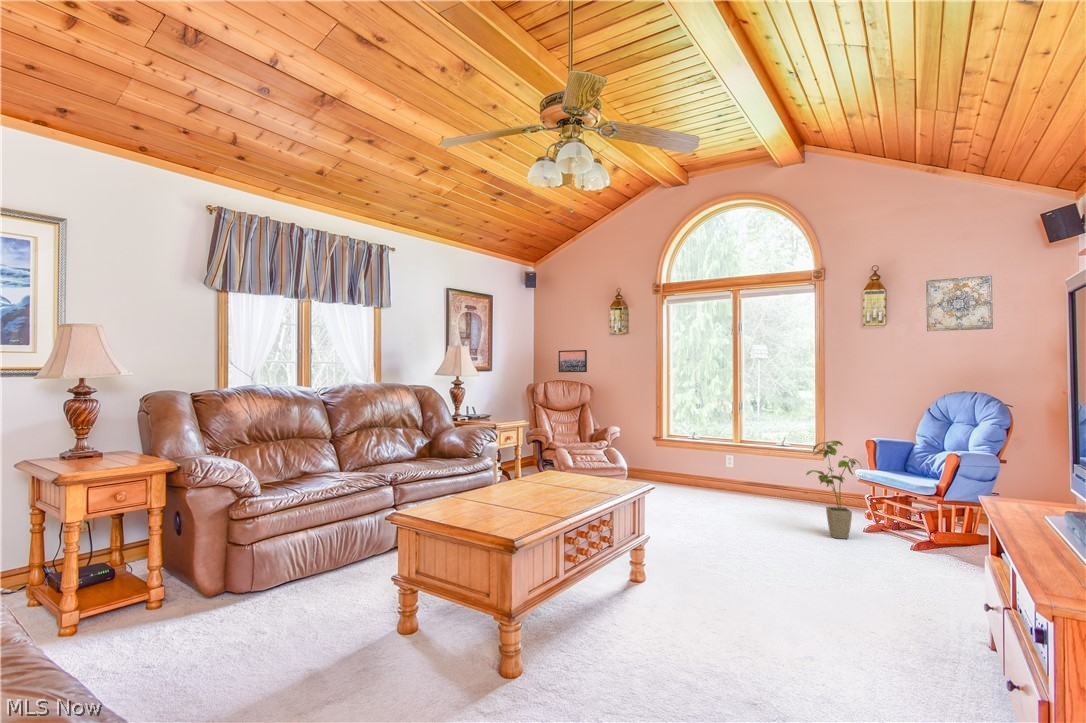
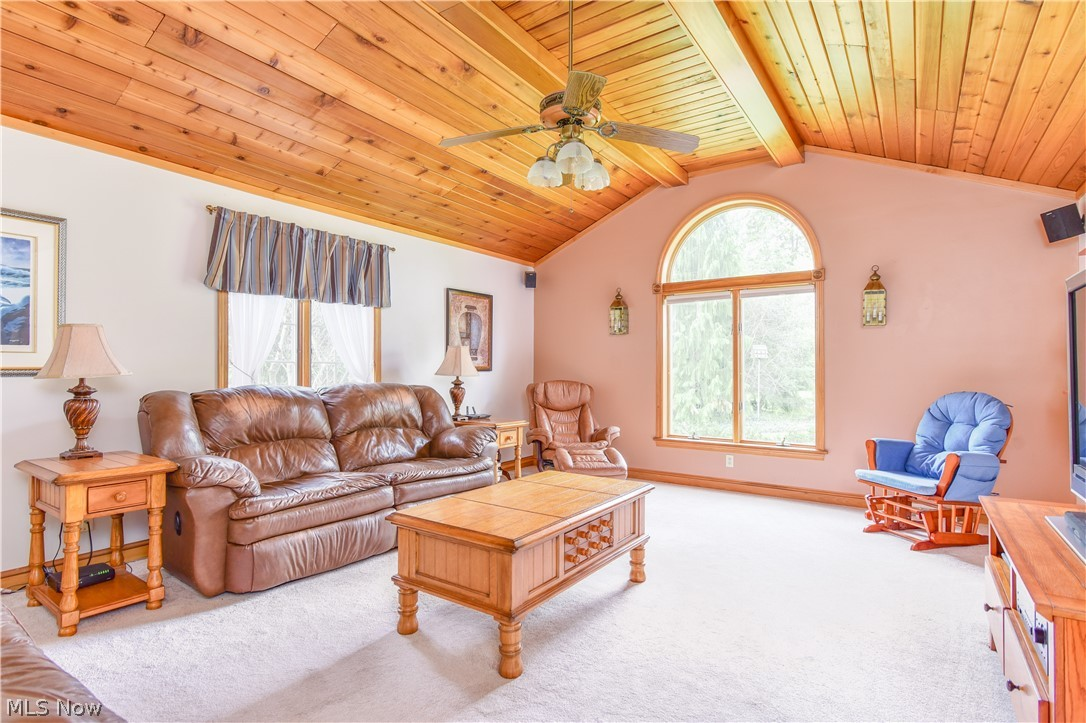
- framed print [558,349,588,373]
- house plant [805,440,863,540]
- wall art [925,274,994,332]
